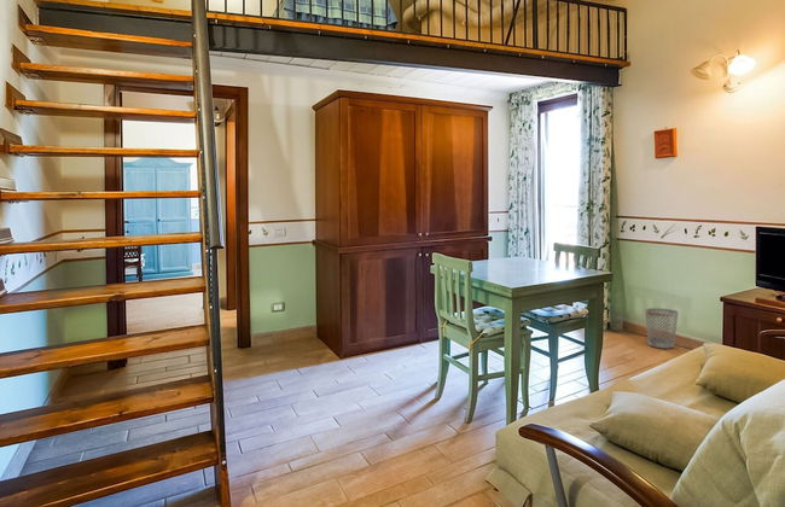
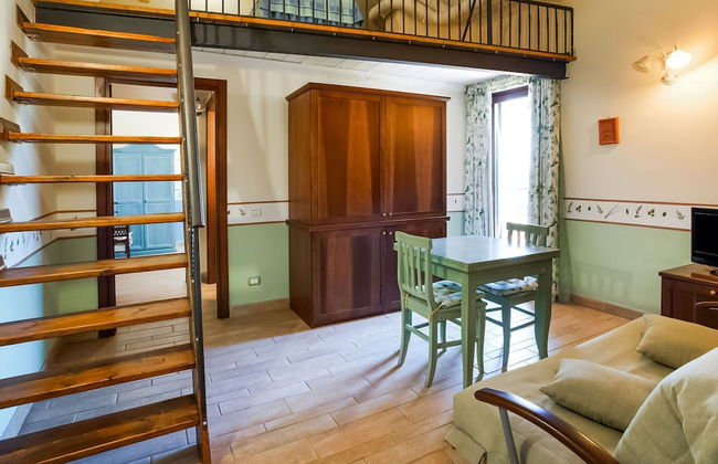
- wastebasket [644,307,680,349]
